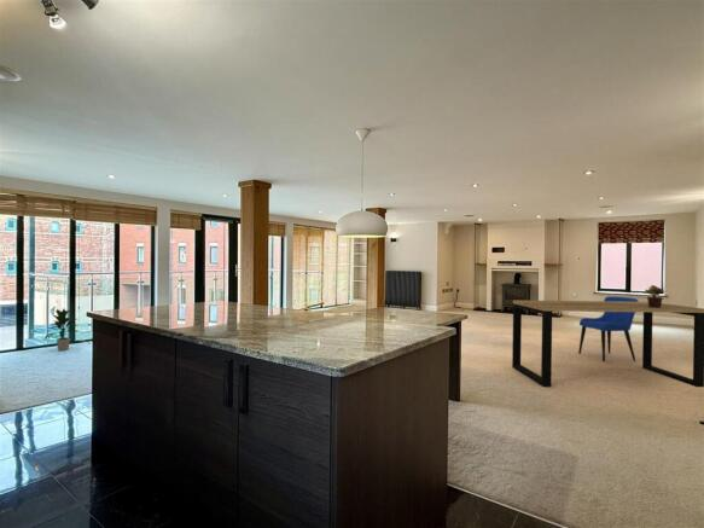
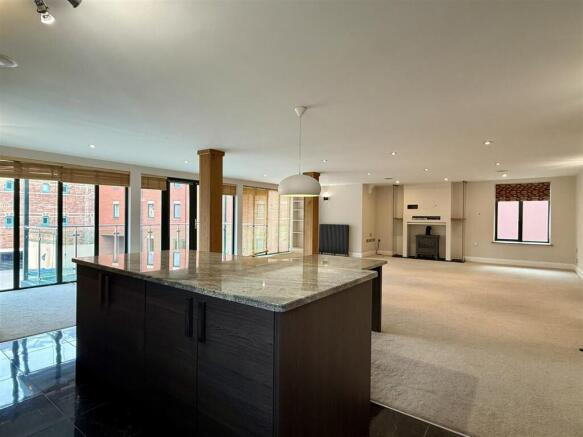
- potted plant [642,284,665,308]
- dining chair [577,295,640,362]
- dining table [511,300,704,388]
- indoor plant [43,308,81,352]
